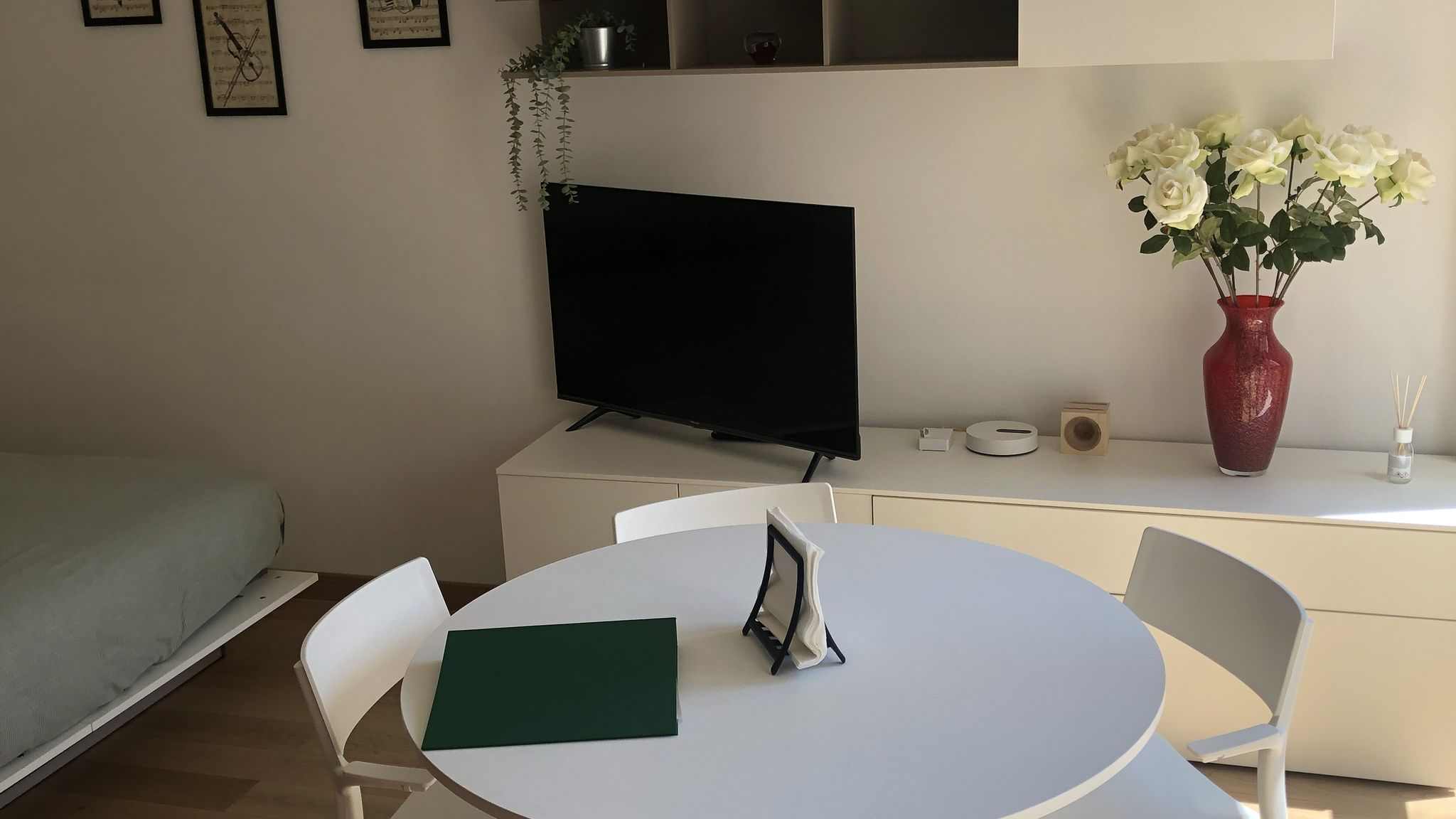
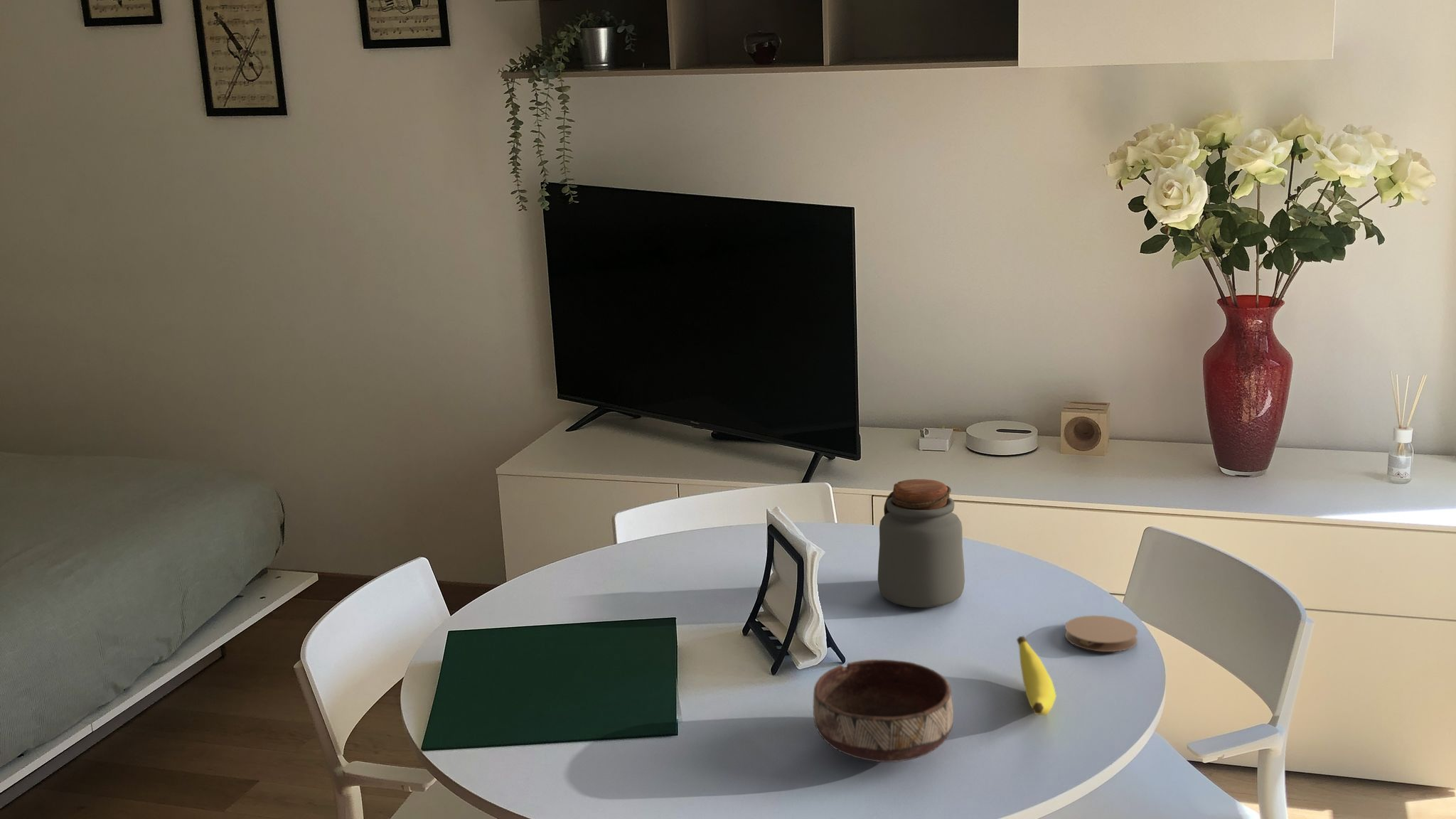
+ bowl [813,659,954,763]
+ coaster [1064,615,1138,653]
+ jar [877,478,965,609]
+ banana [1016,636,1057,716]
